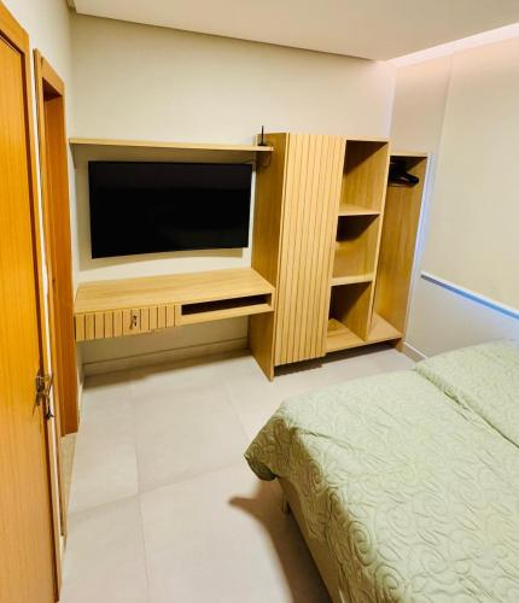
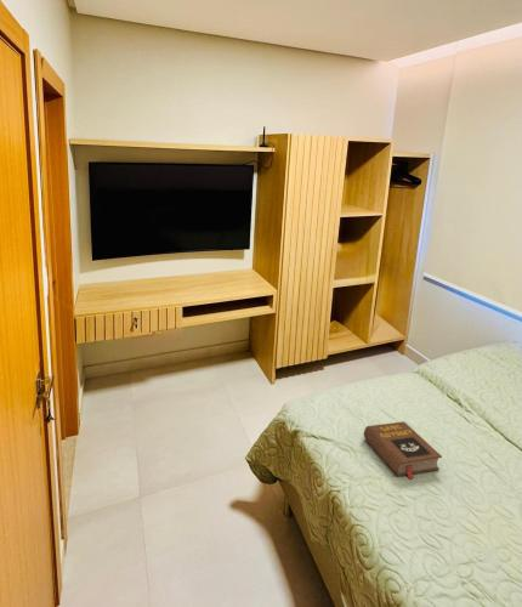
+ book [363,420,443,480]
